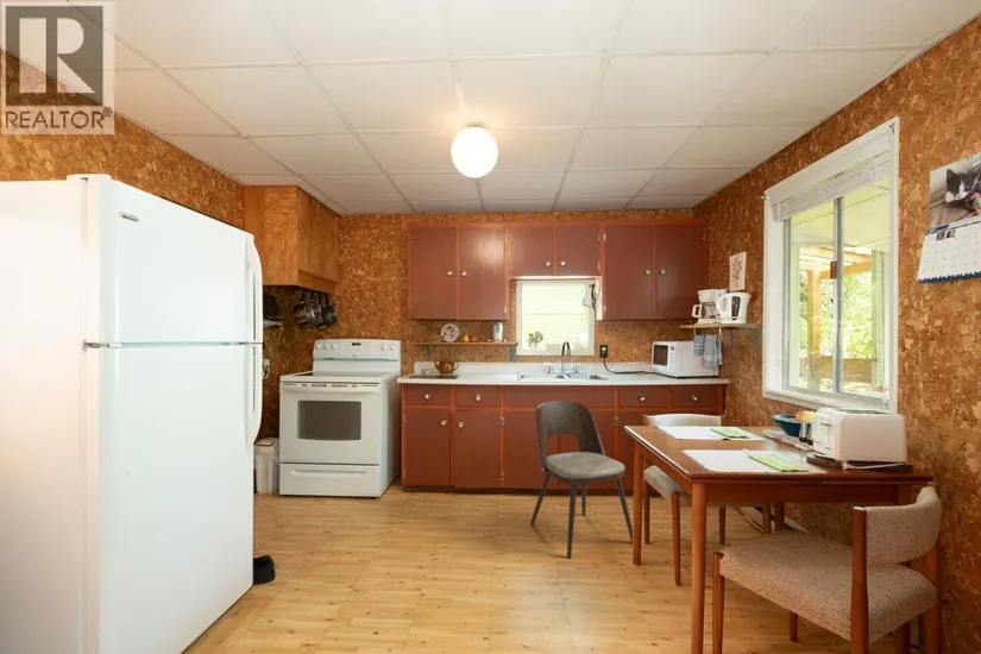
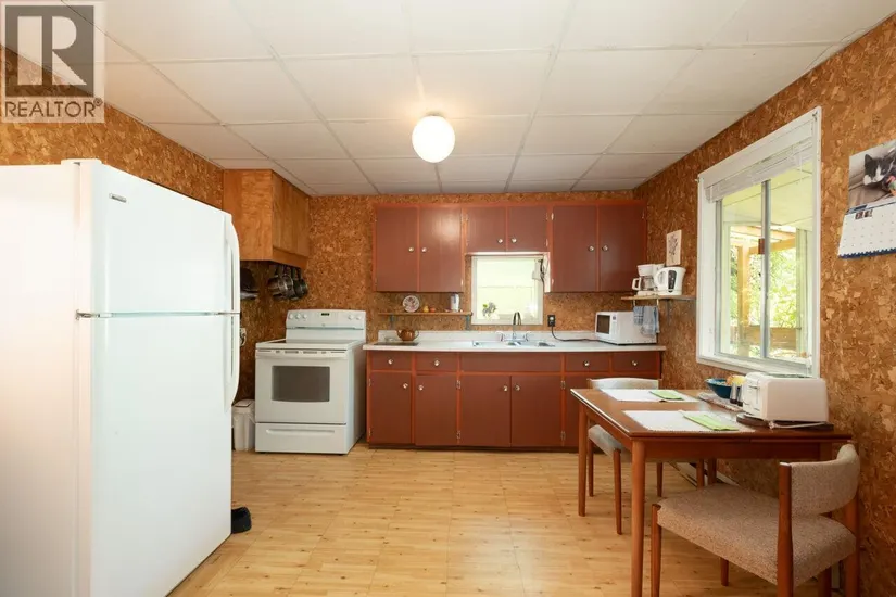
- dining chair [529,400,634,560]
